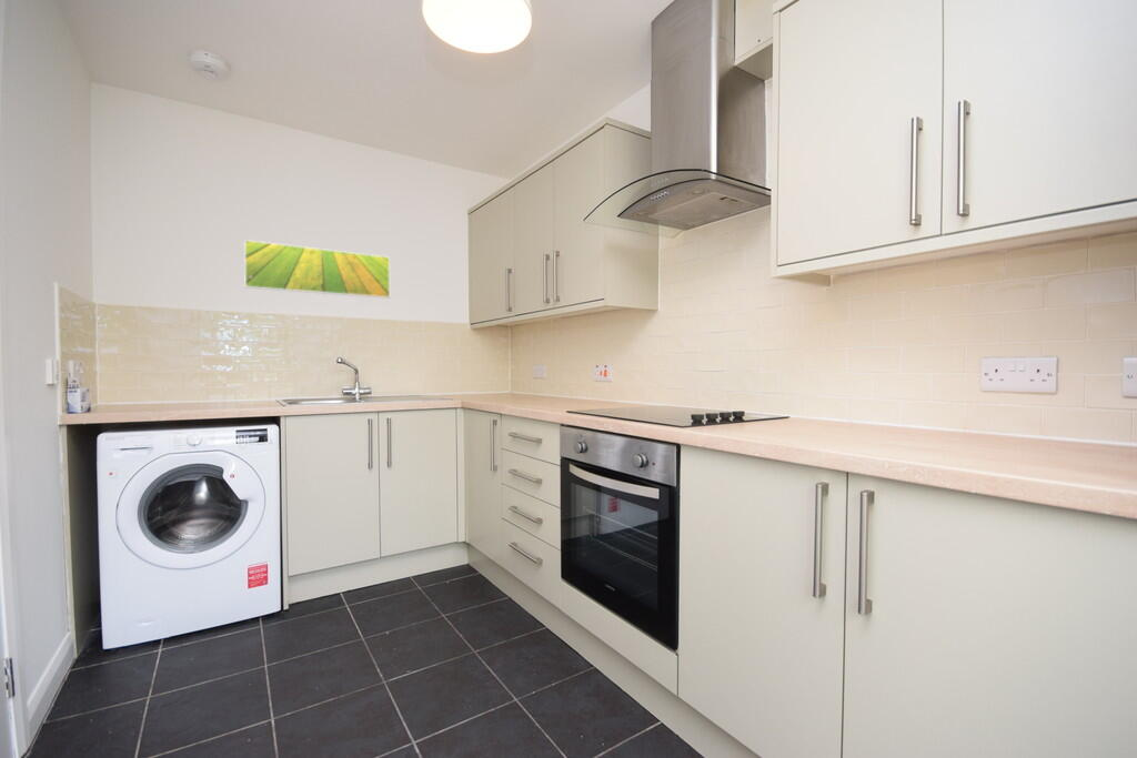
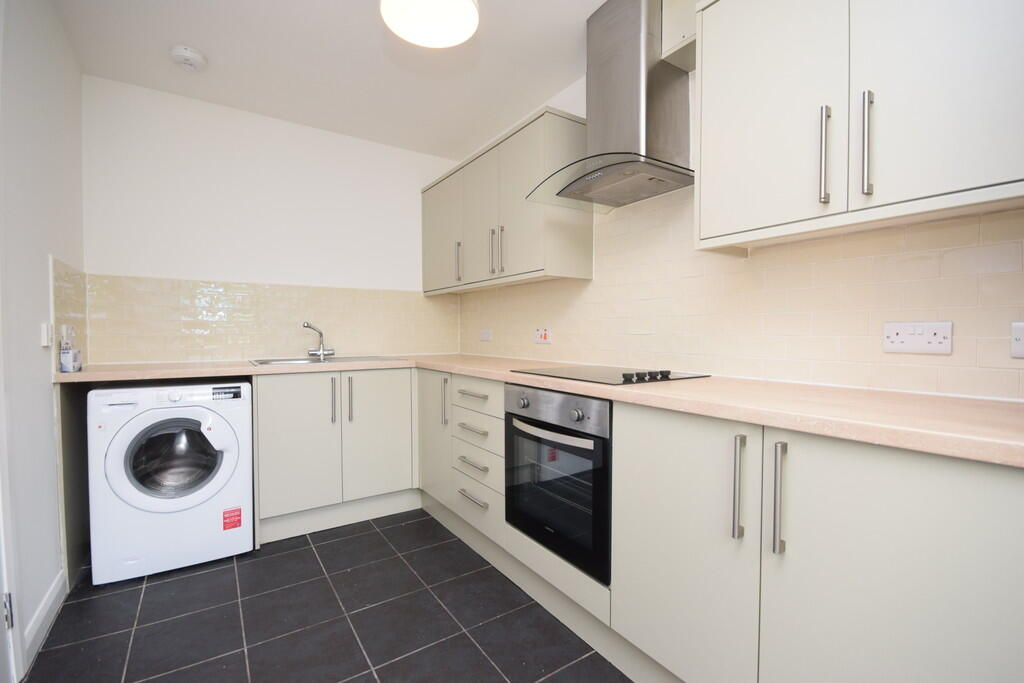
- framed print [243,239,391,300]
